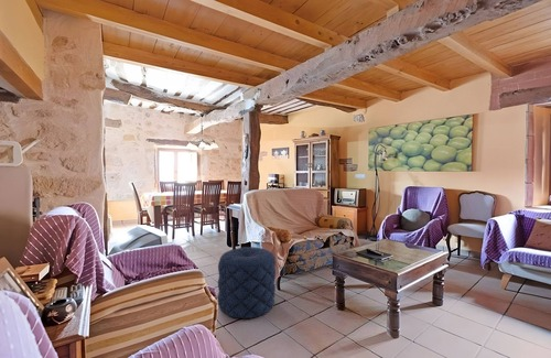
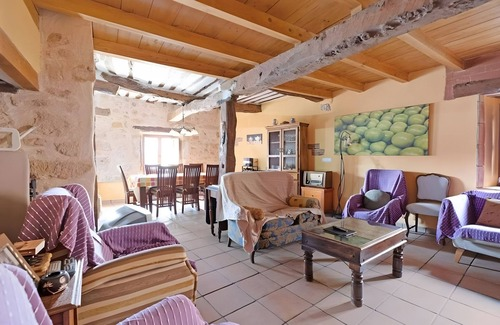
- pouf [217,246,277,319]
